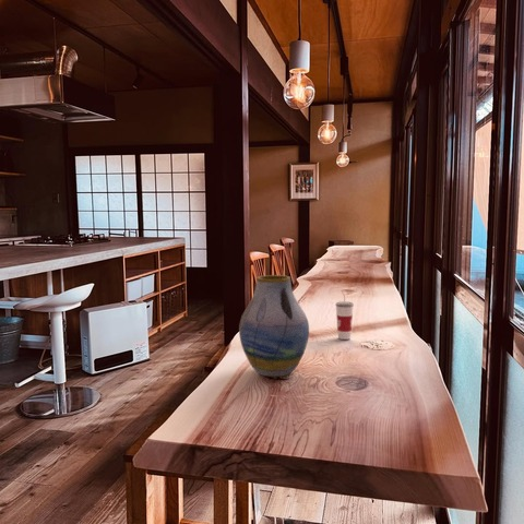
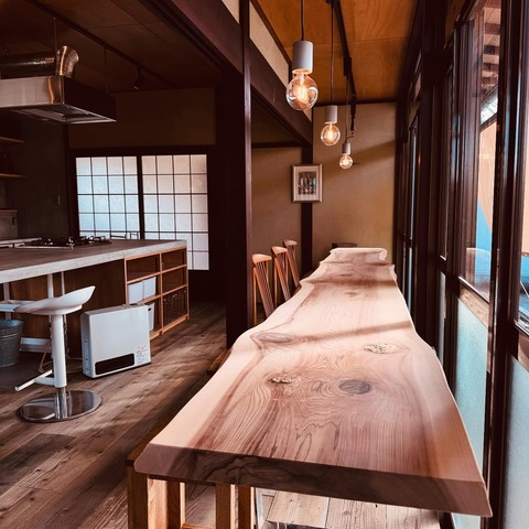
- vase [238,274,310,378]
- cup [335,290,355,341]
